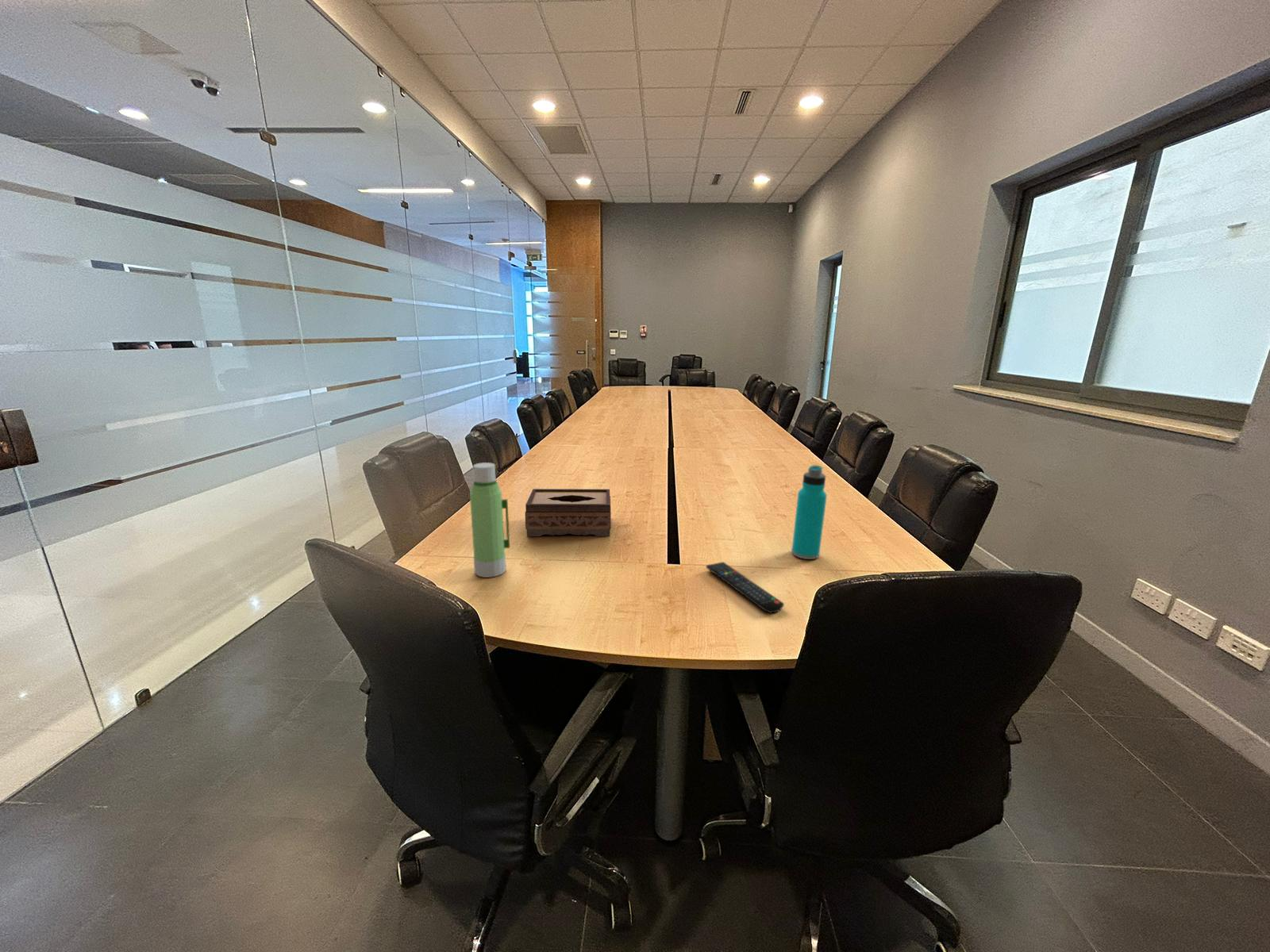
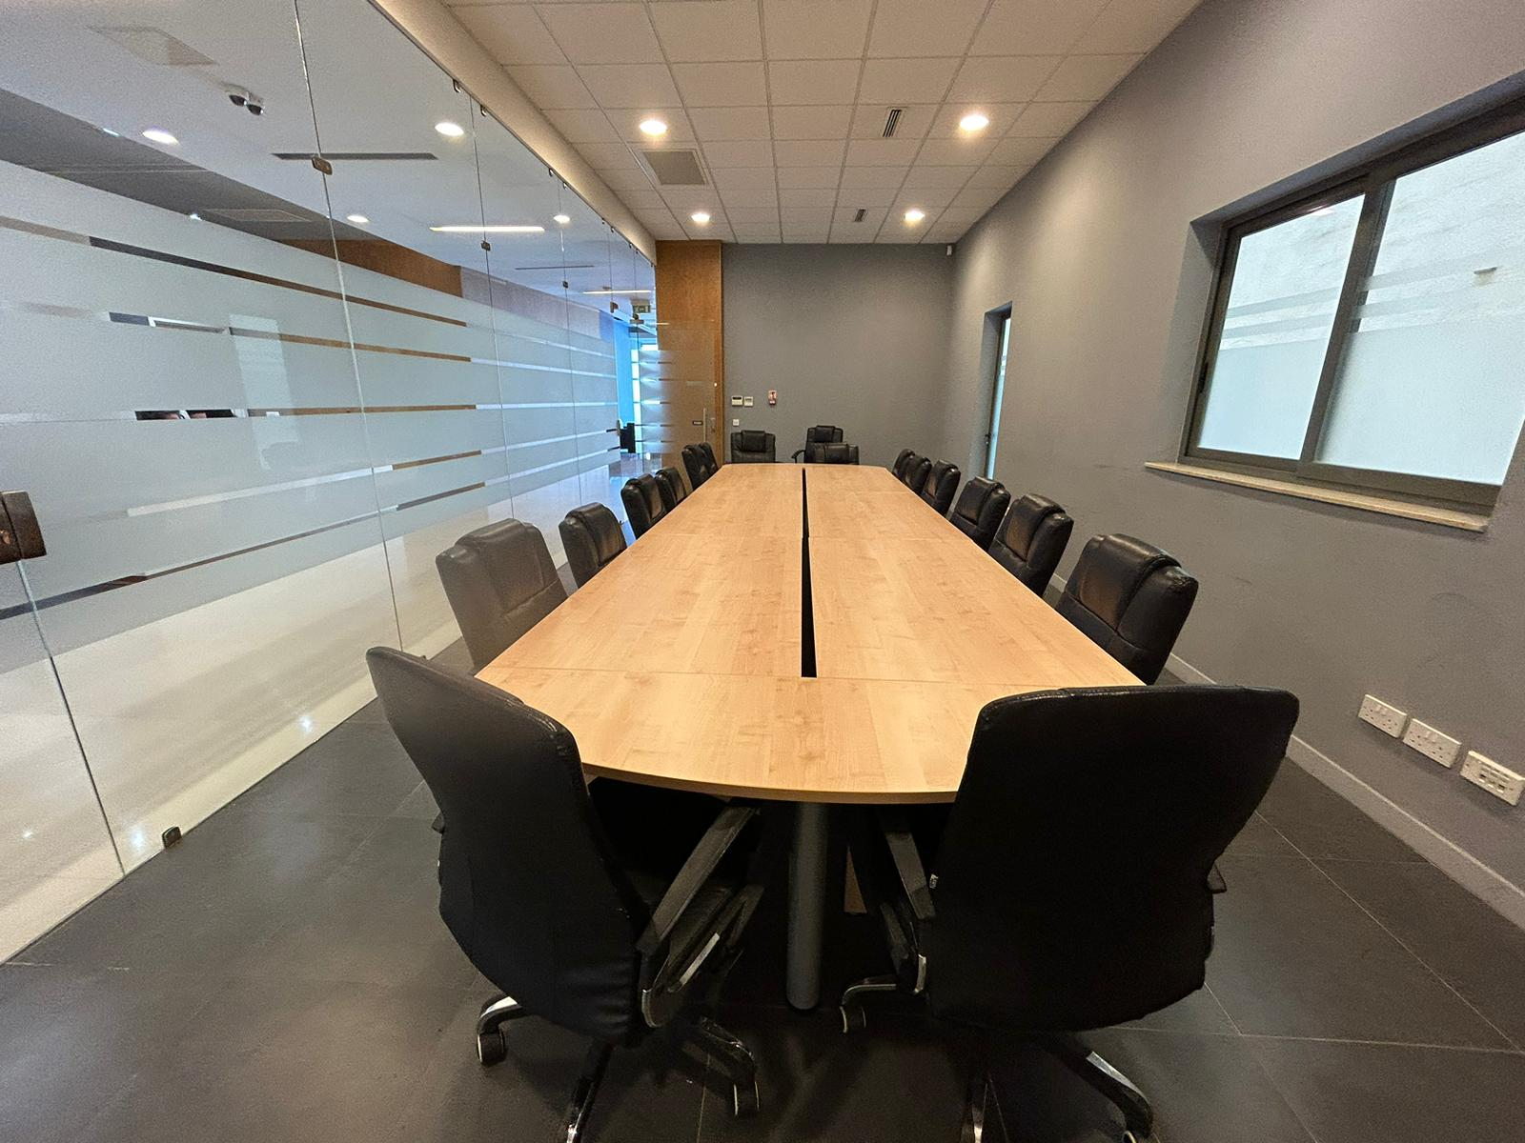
- remote control [706,561,785,614]
- water bottle [469,462,510,578]
- water bottle [791,464,828,560]
- tissue box [524,488,612,537]
